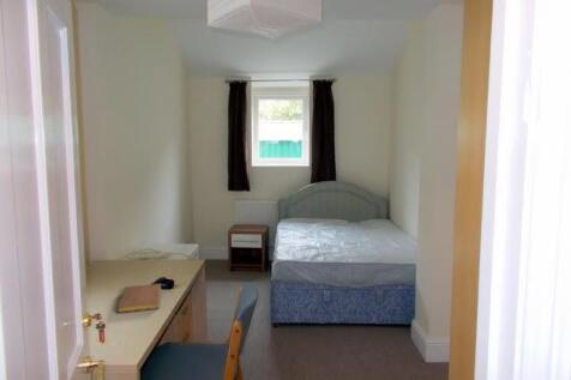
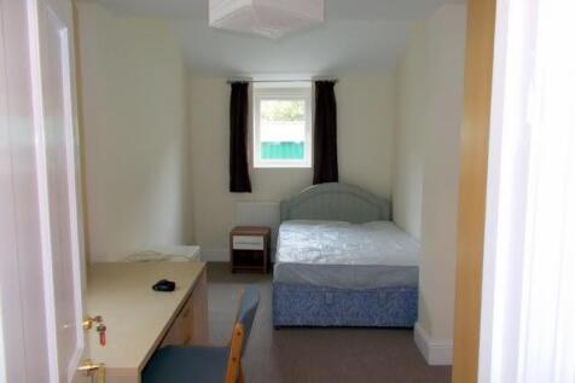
- notebook [116,283,162,314]
